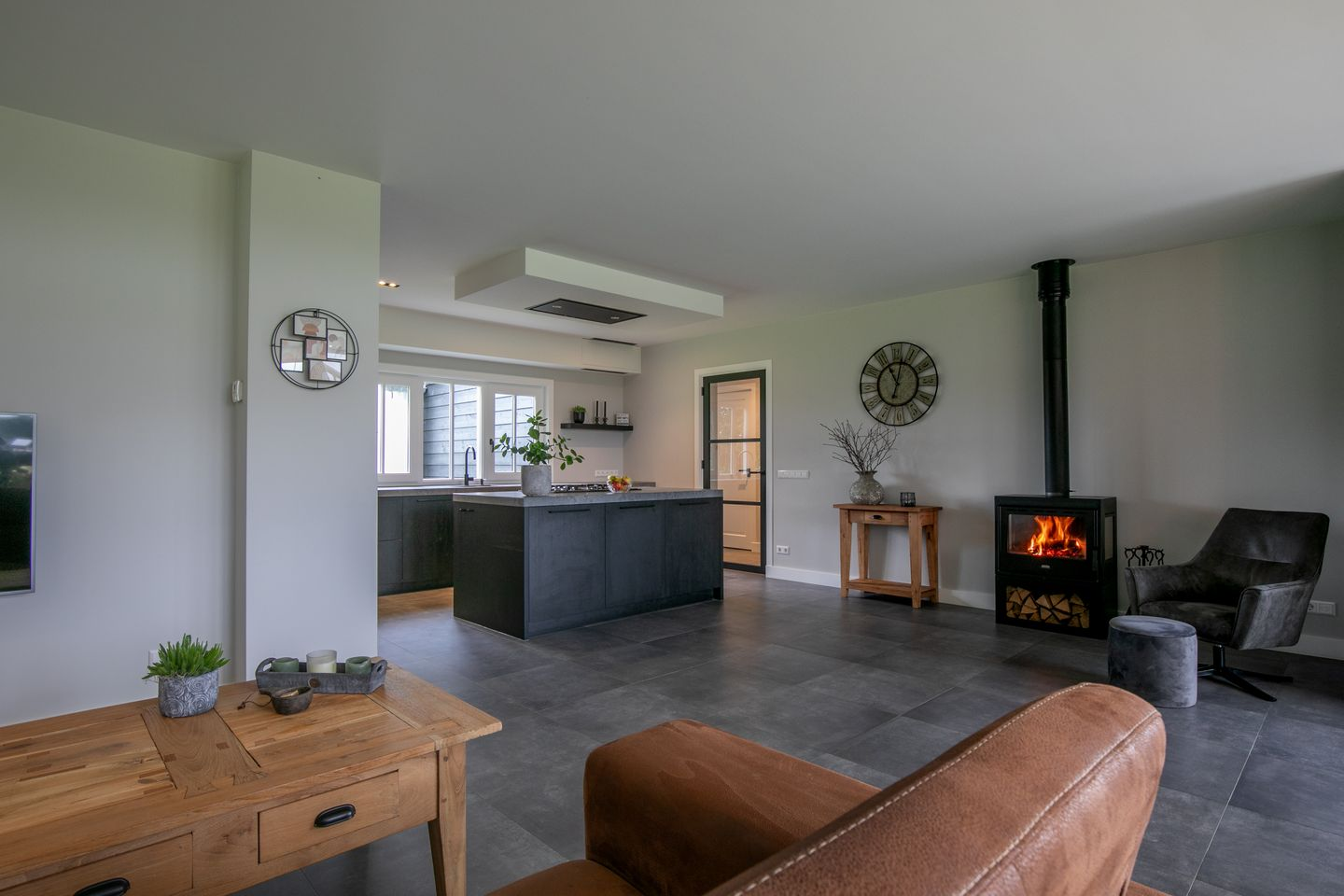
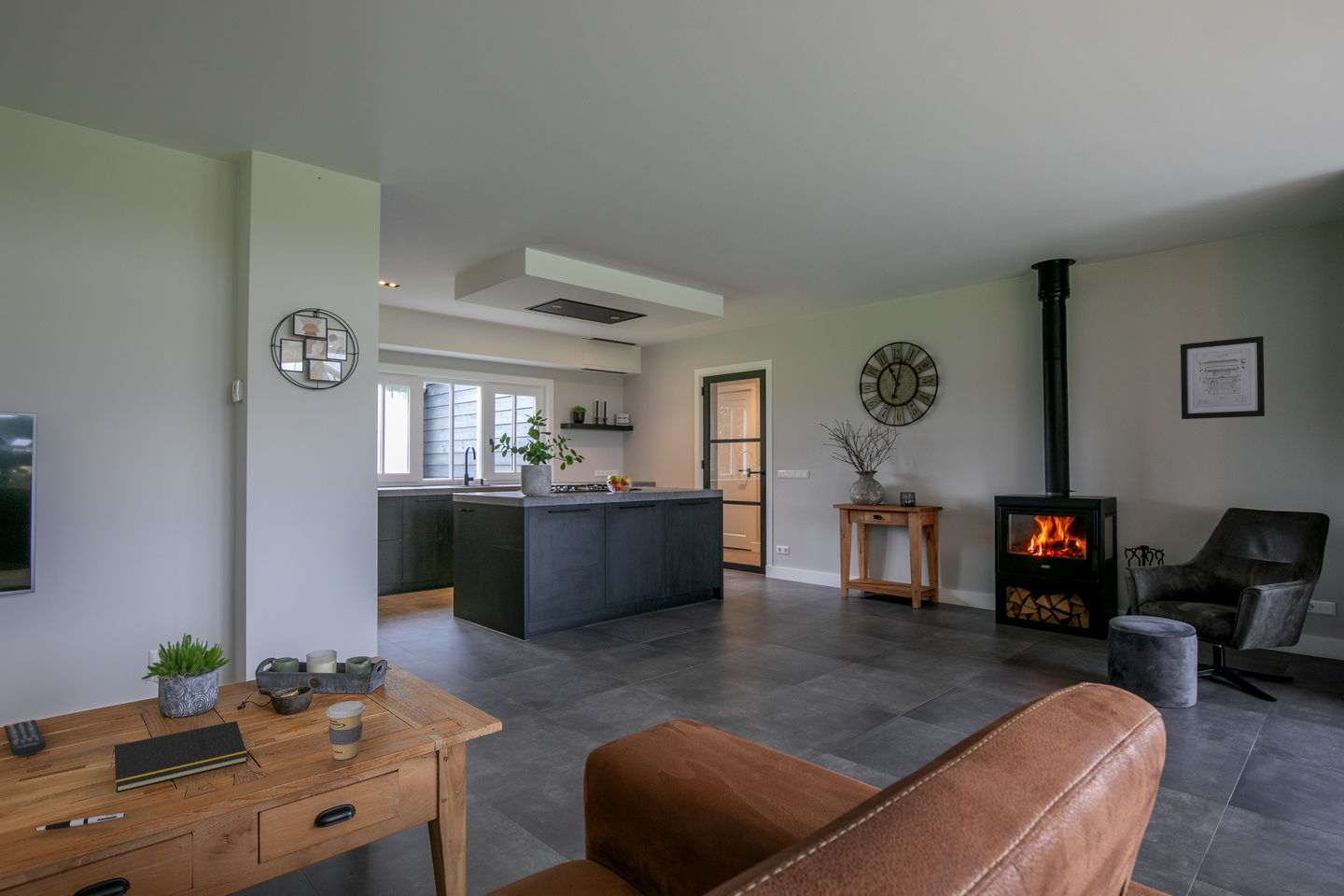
+ coffee cup [325,700,367,761]
+ notepad [109,720,248,793]
+ pen [34,812,126,832]
+ remote control [3,719,47,758]
+ wall art [1180,335,1266,420]
